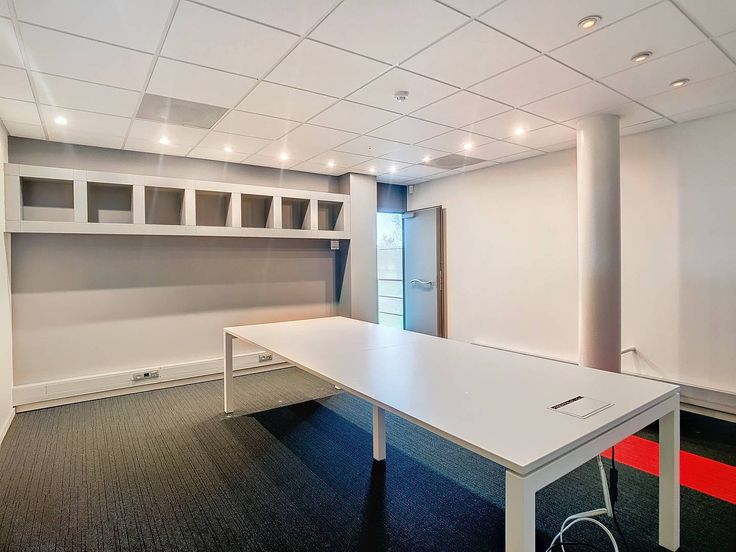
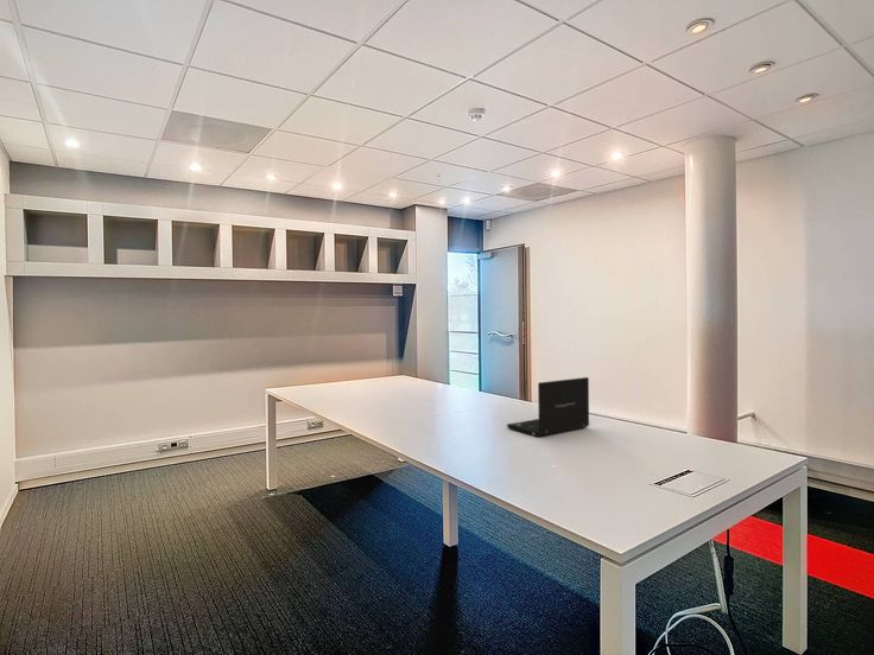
+ laptop [506,376,590,438]
